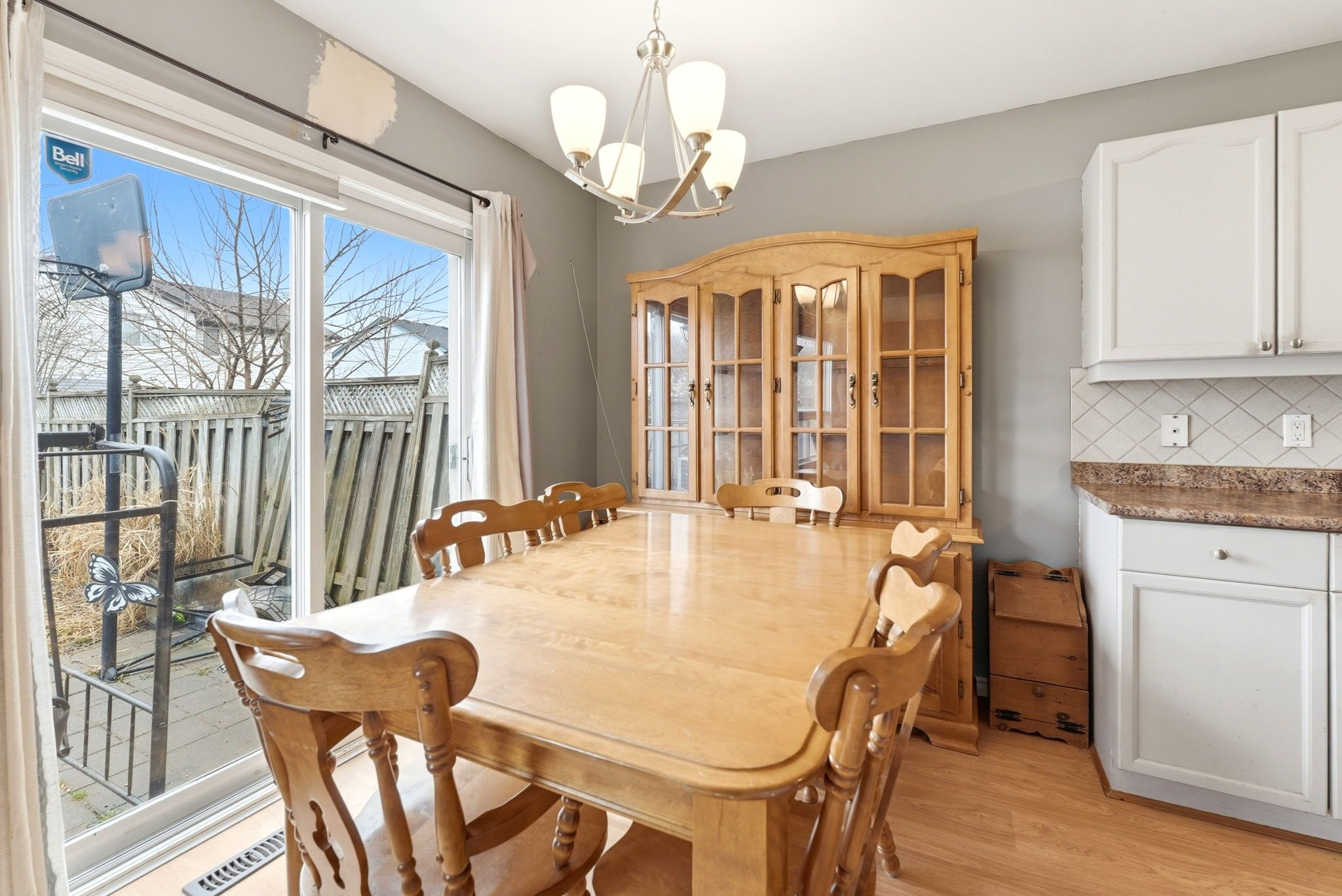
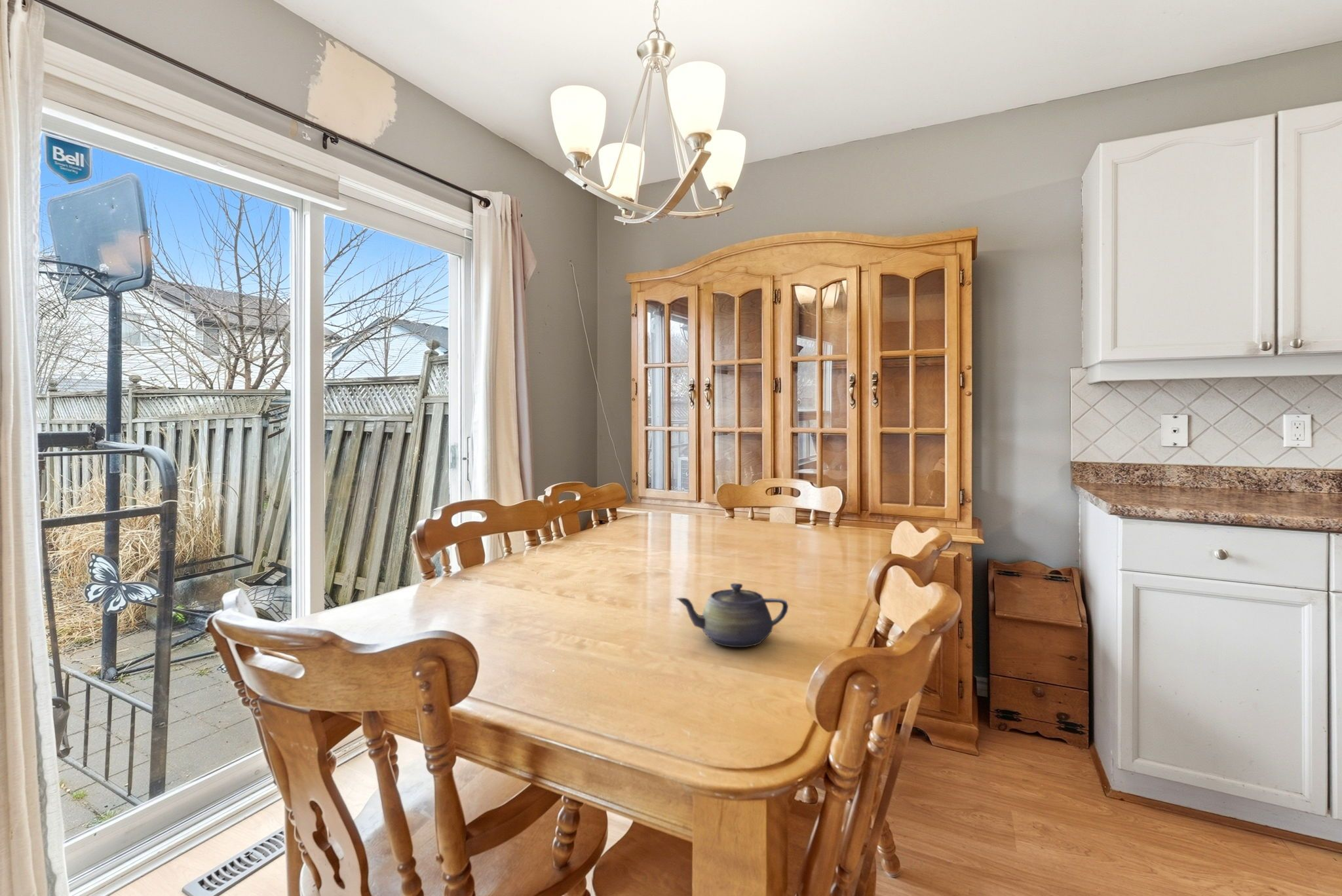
+ teapot [676,583,789,648]
